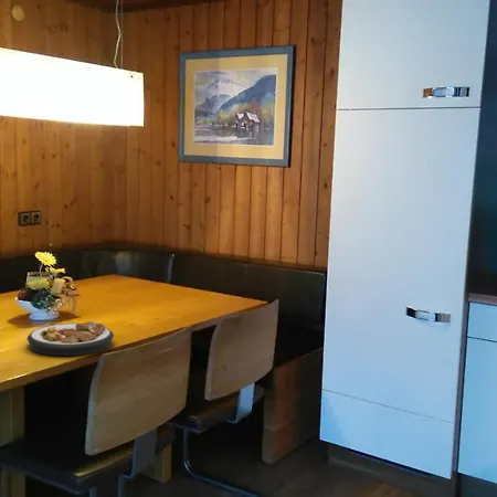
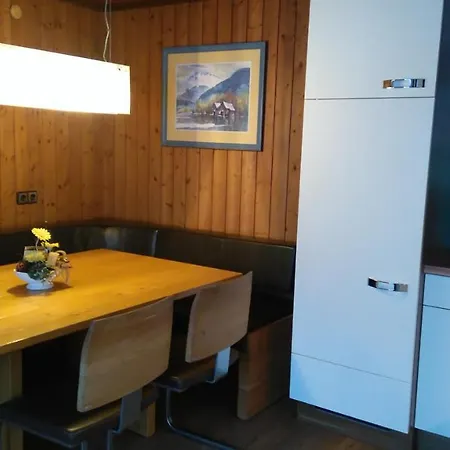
- plate [27,320,115,357]
